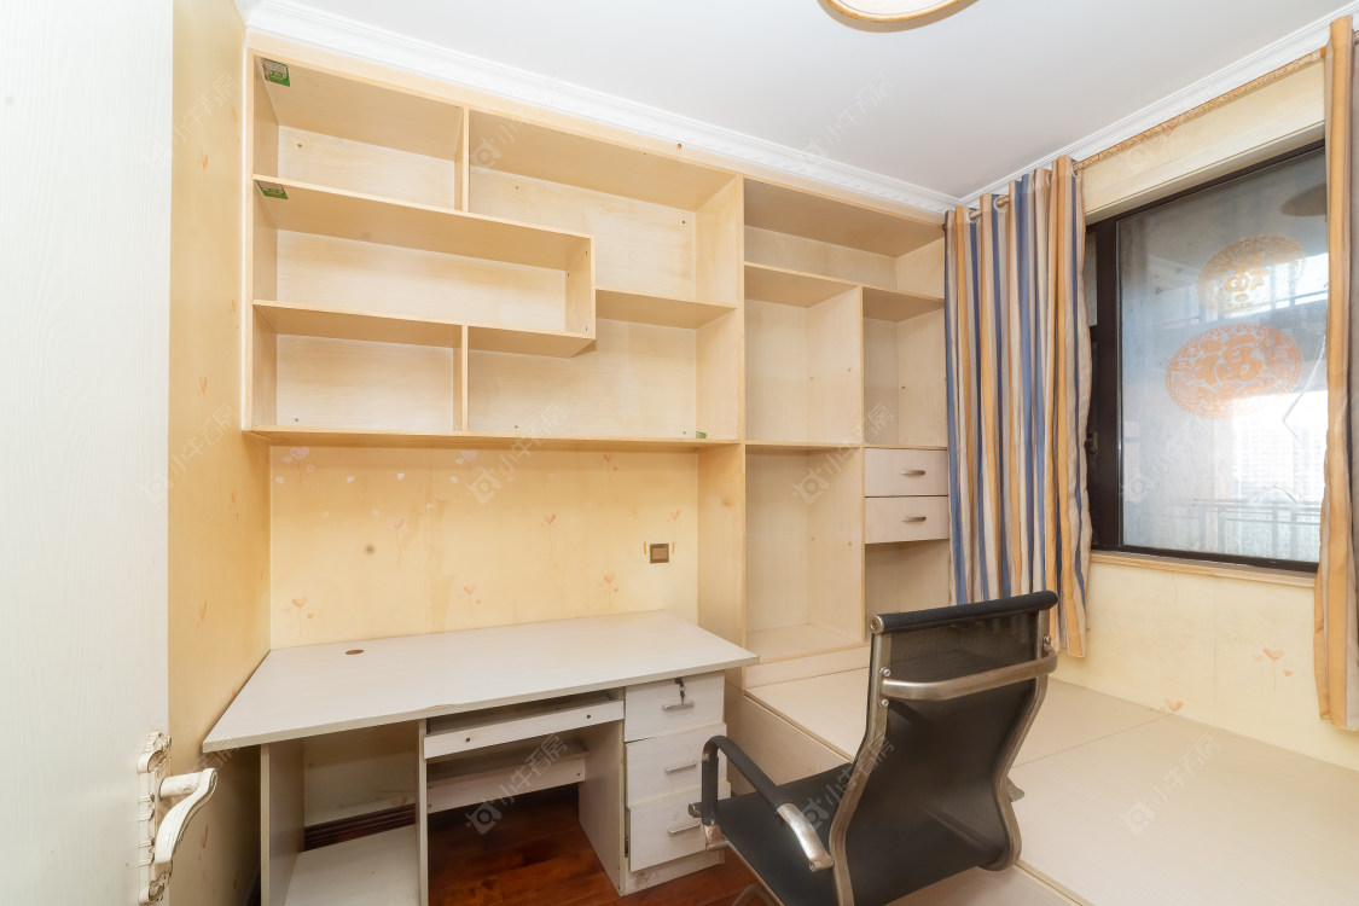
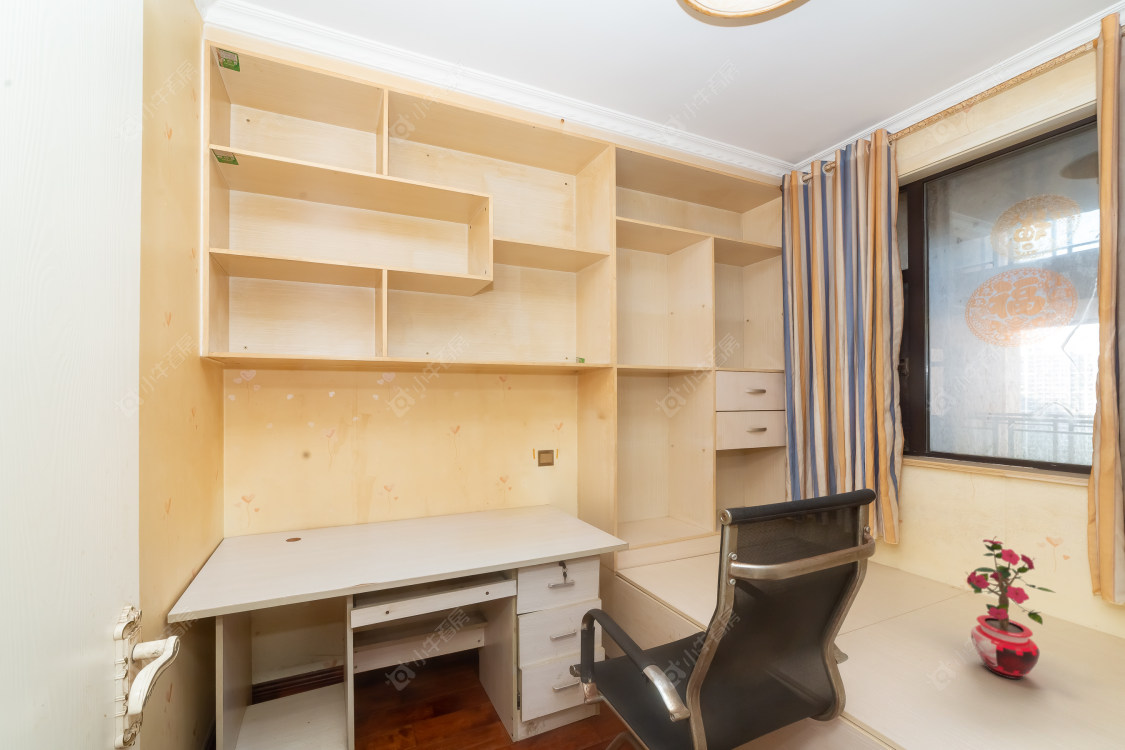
+ potted plant [965,536,1056,681]
